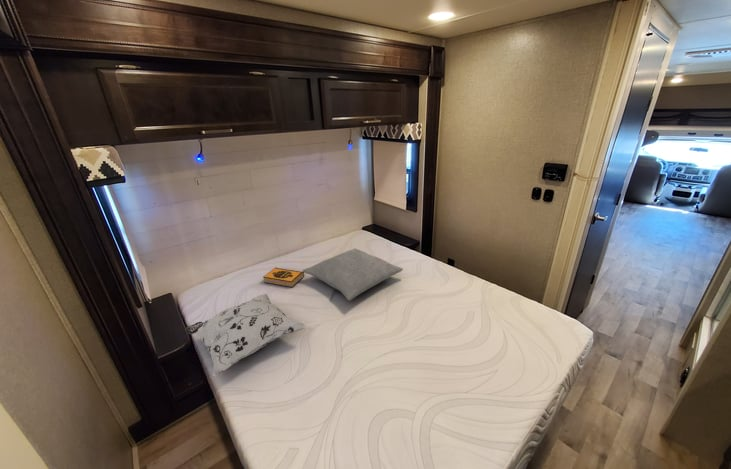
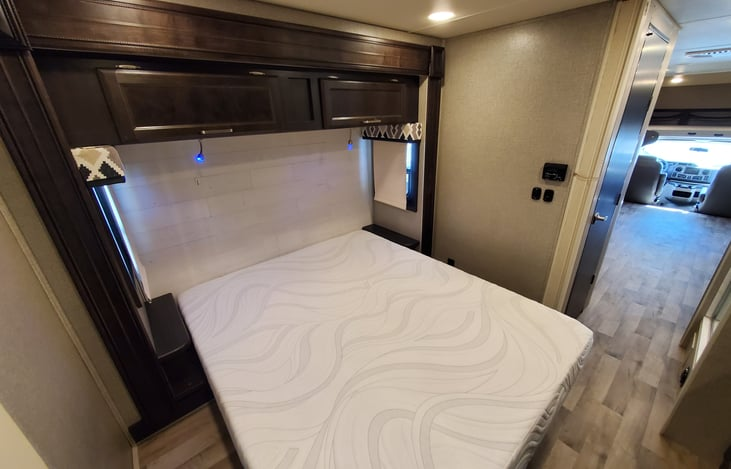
- hardback book [262,267,305,288]
- pillow [302,248,404,302]
- decorative pillow [185,292,306,378]
